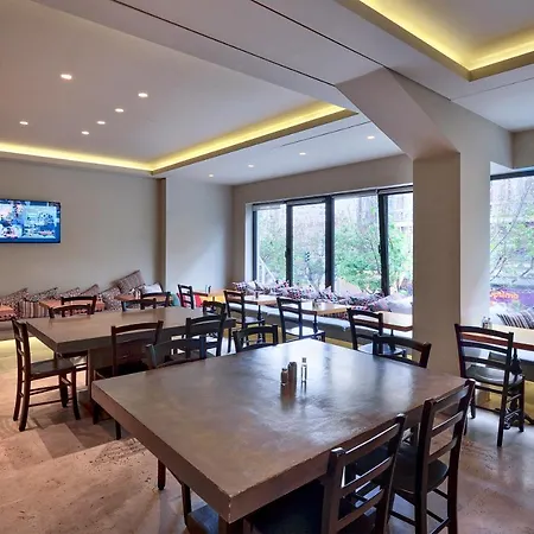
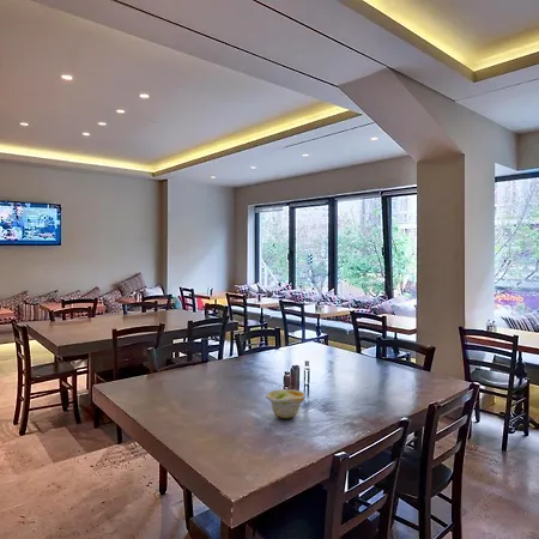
+ bowl [265,388,307,419]
